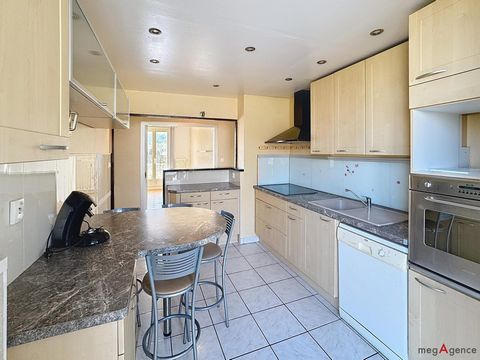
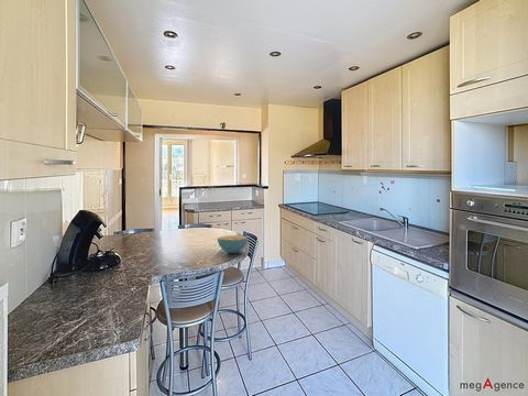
+ cereal bowl [217,234,249,254]
